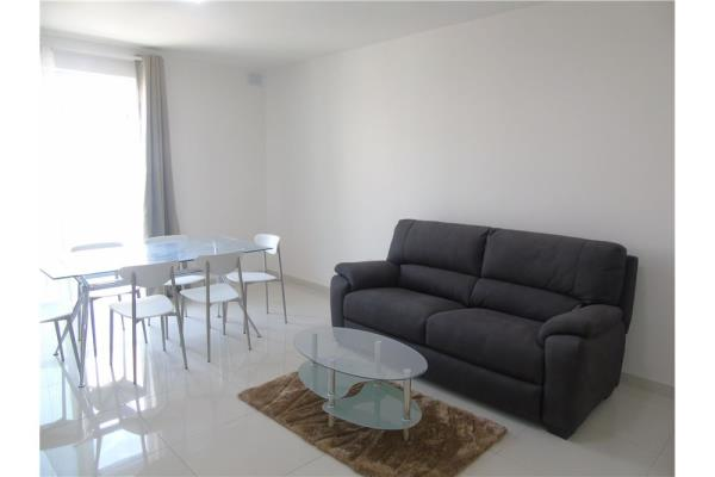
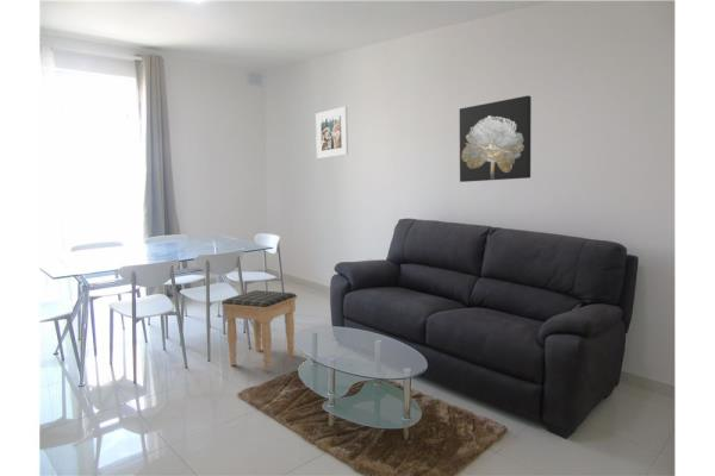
+ wall art [459,94,533,183]
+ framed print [315,106,349,159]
+ footstool [220,289,298,371]
